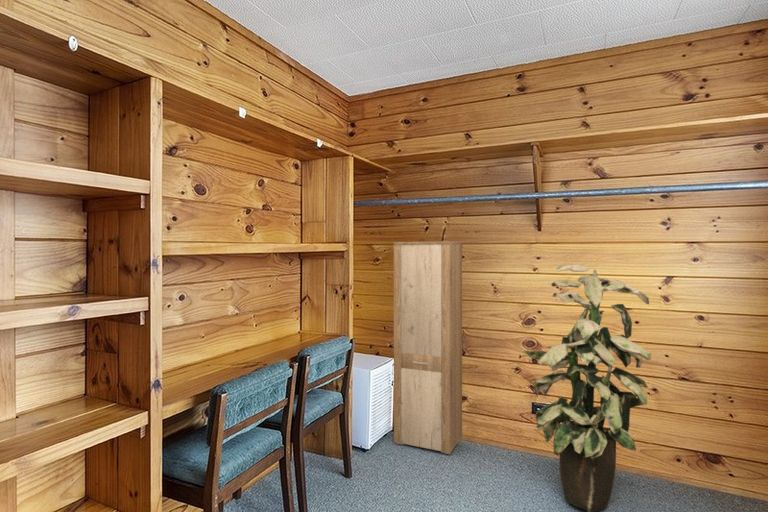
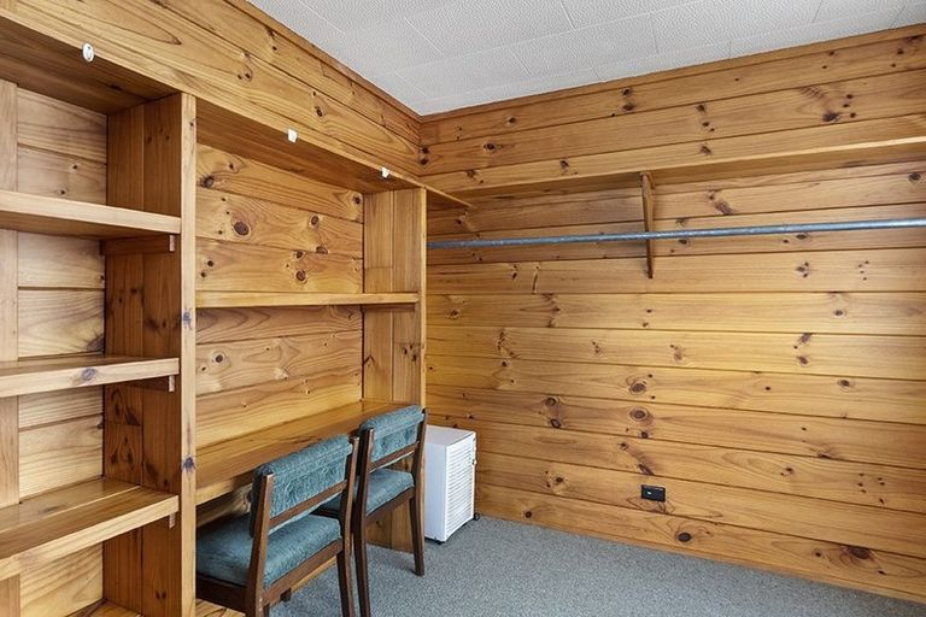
- cabinet [392,241,463,455]
- indoor plant [522,264,652,512]
